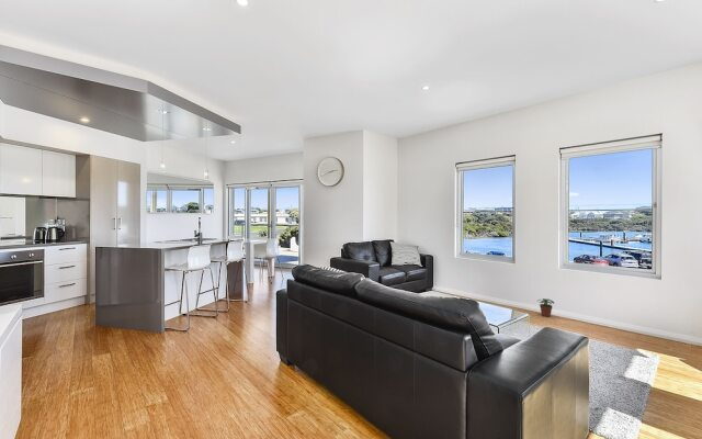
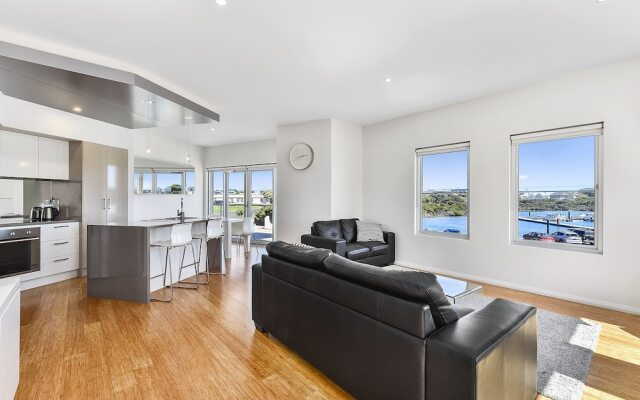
- potted plant [535,297,555,318]
